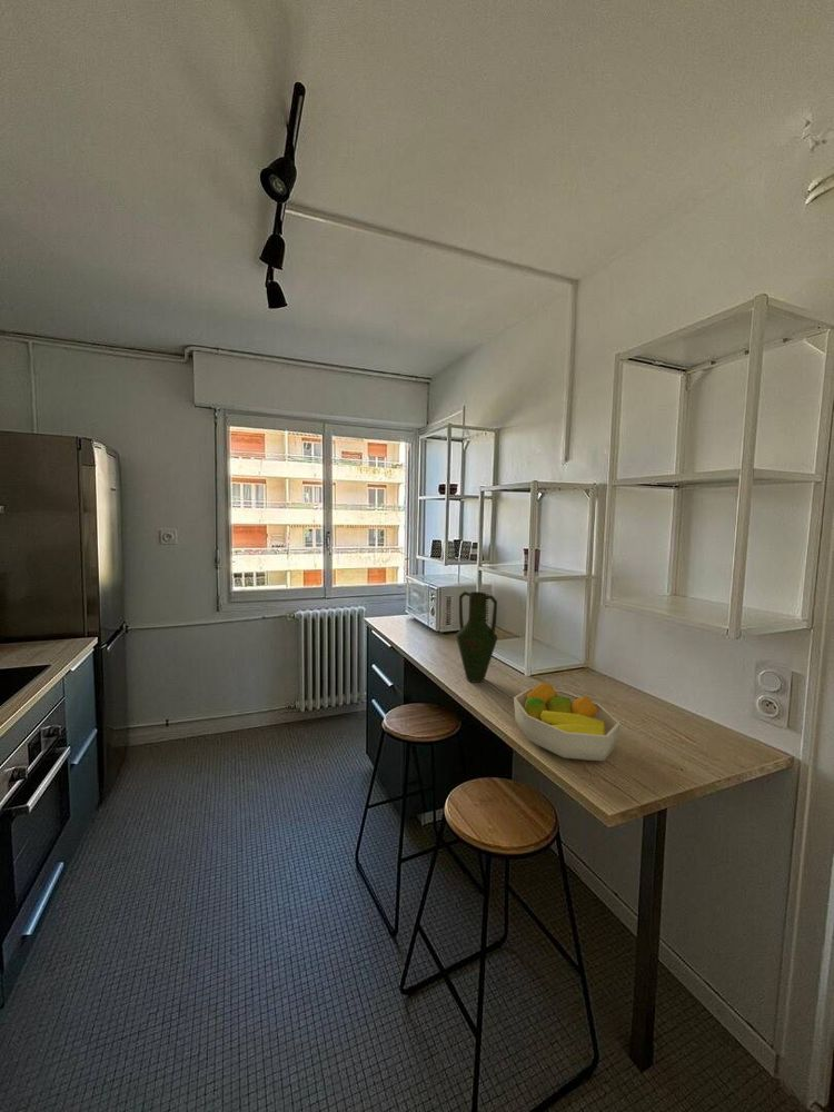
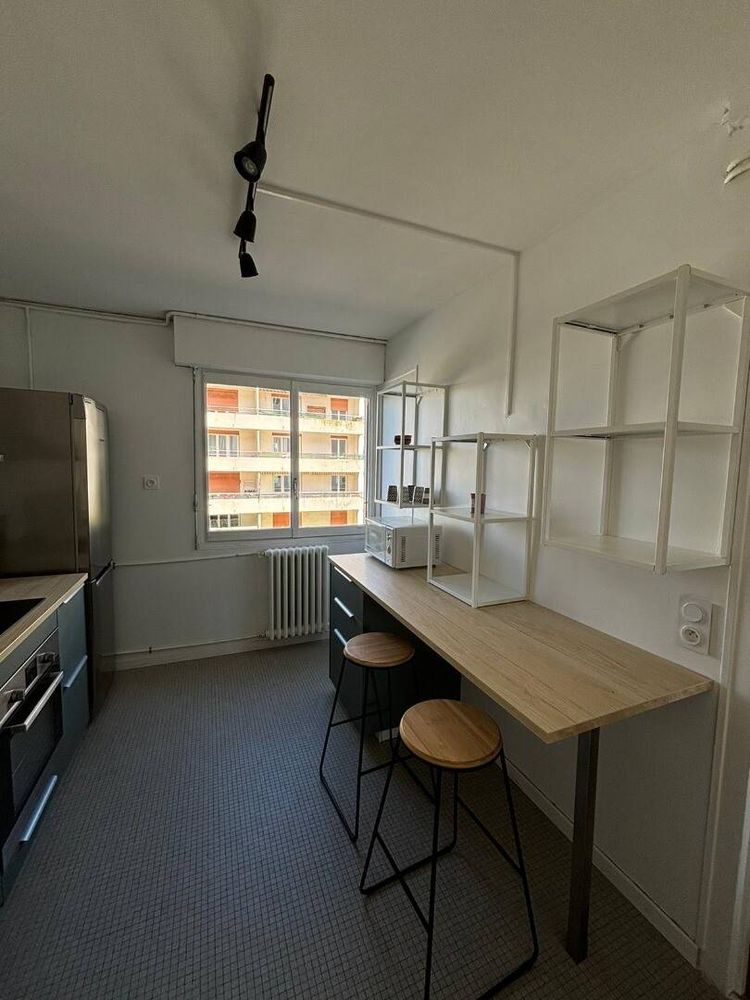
- fruit bowl [513,682,622,762]
- vase [455,590,498,684]
